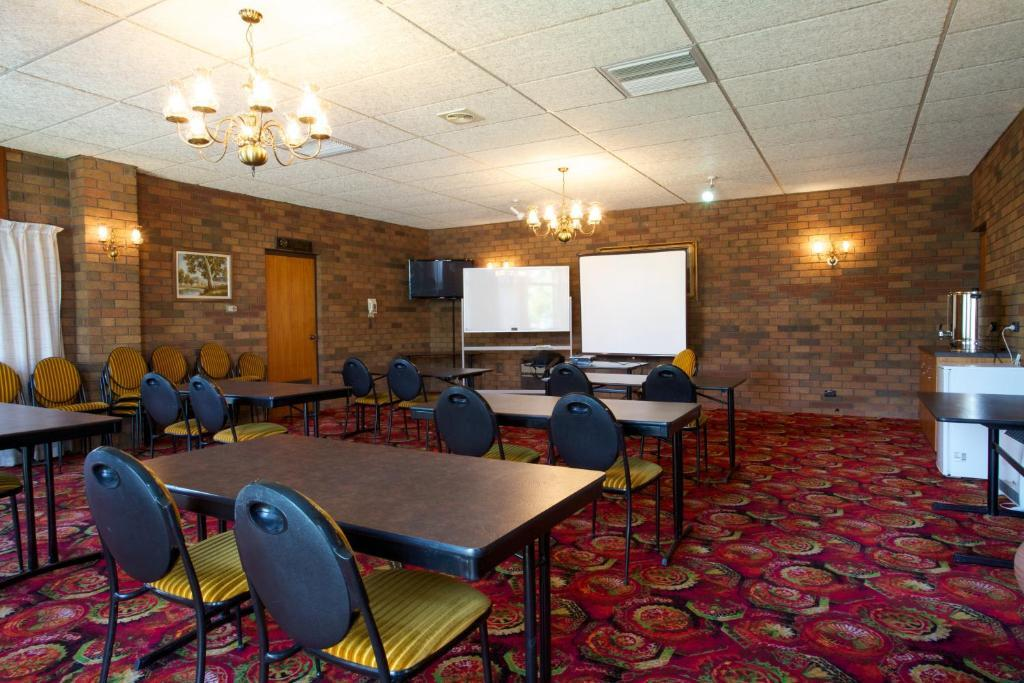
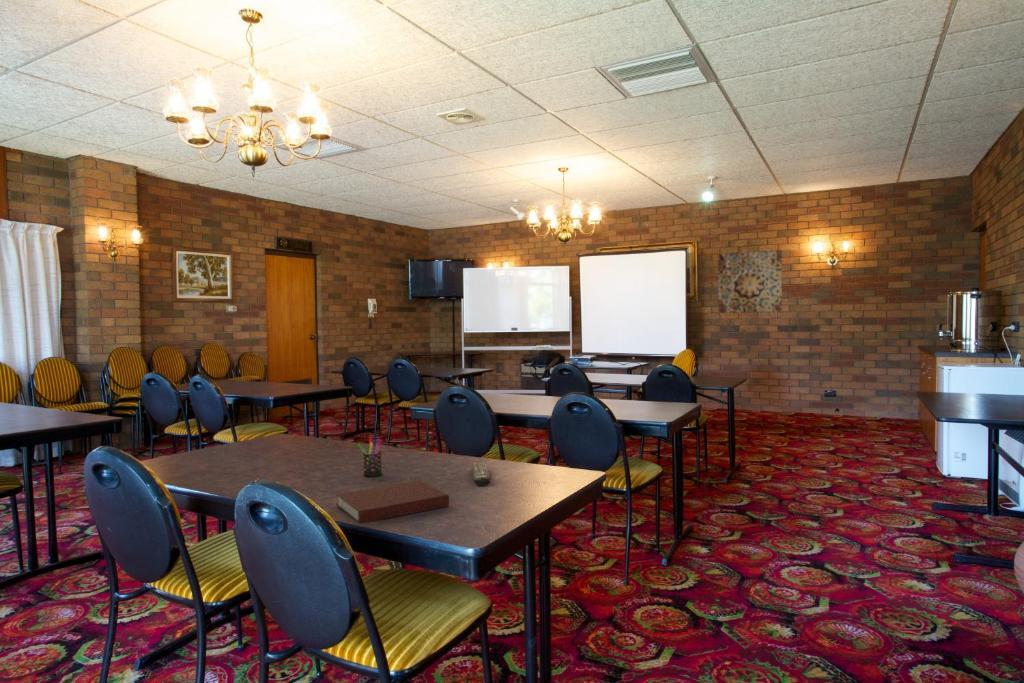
+ remote control [470,462,491,487]
+ pen holder [357,434,383,478]
+ notebook [335,480,450,525]
+ wall art [717,249,783,314]
